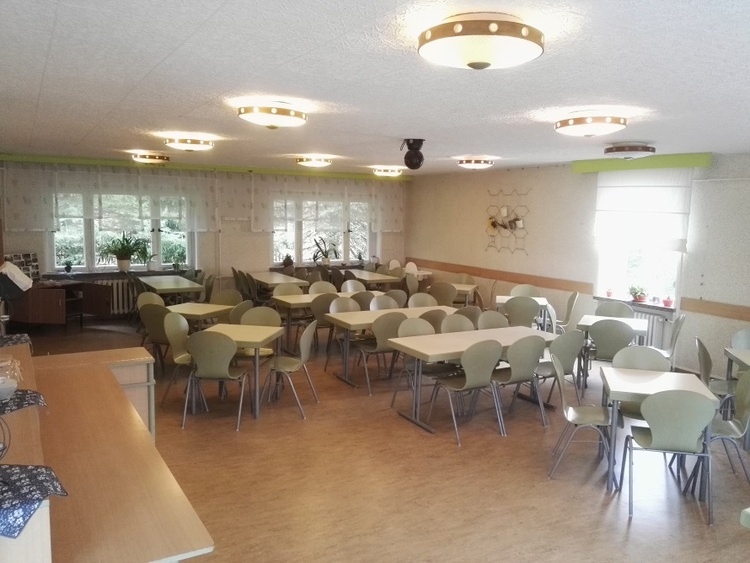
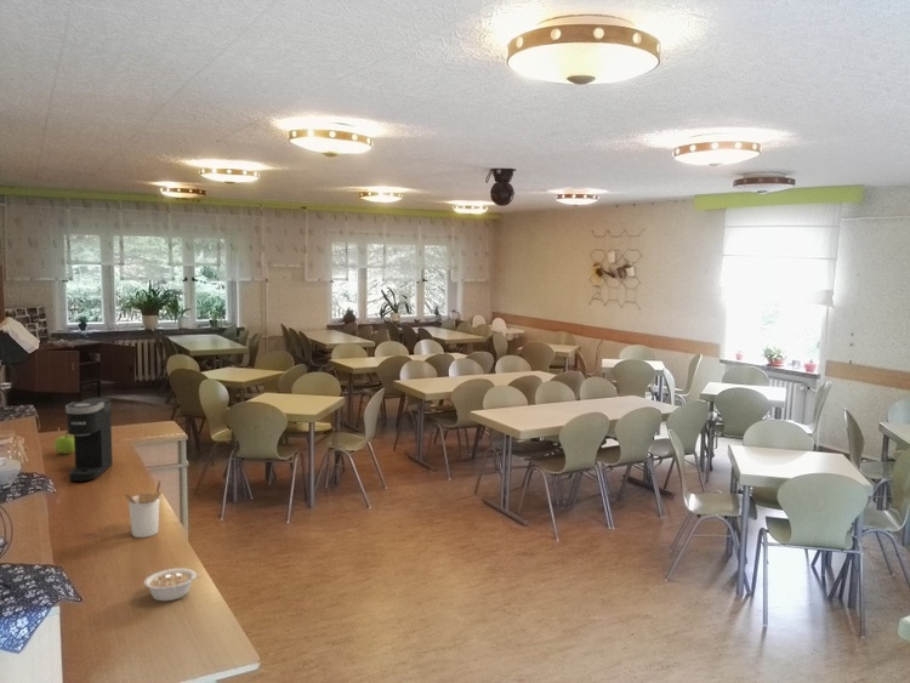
+ utensil holder [123,478,164,539]
+ coffee maker [64,397,114,483]
+ fruit [53,429,75,455]
+ legume [143,568,203,602]
